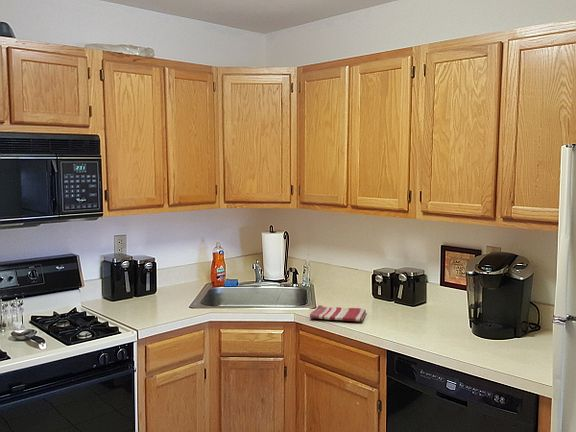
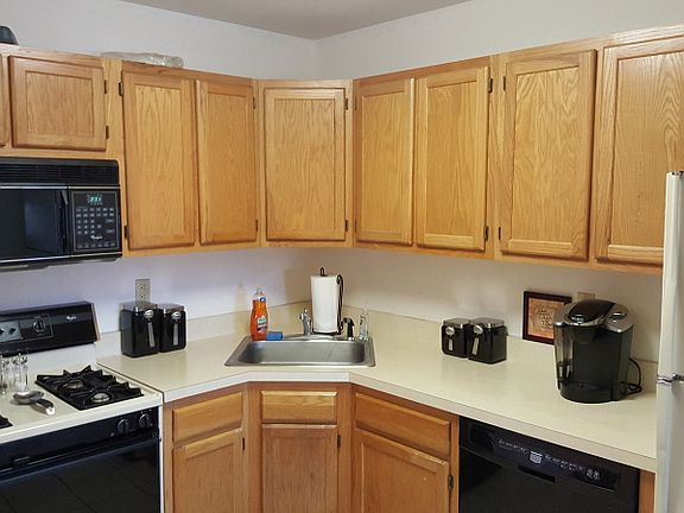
- dish towel [309,304,367,322]
